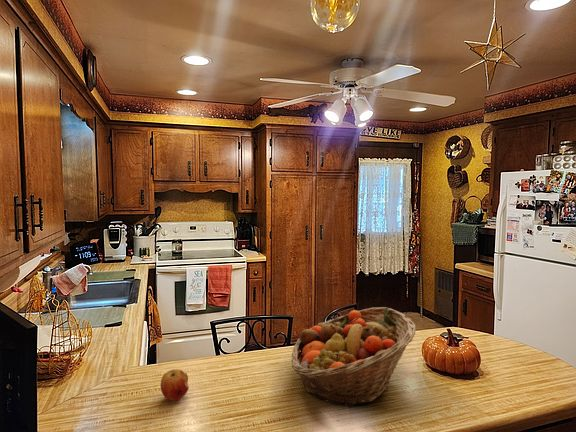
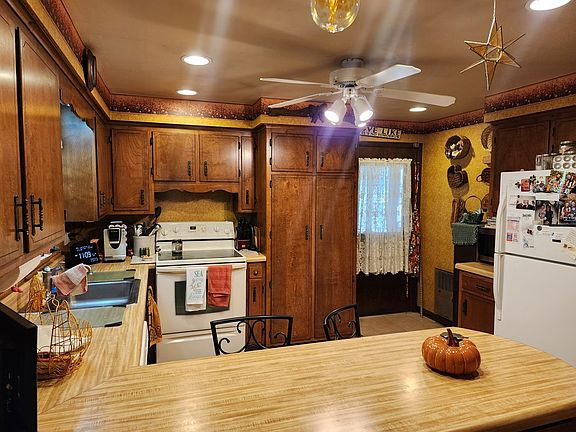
- fruit basket [290,306,417,408]
- apple [160,368,190,402]
